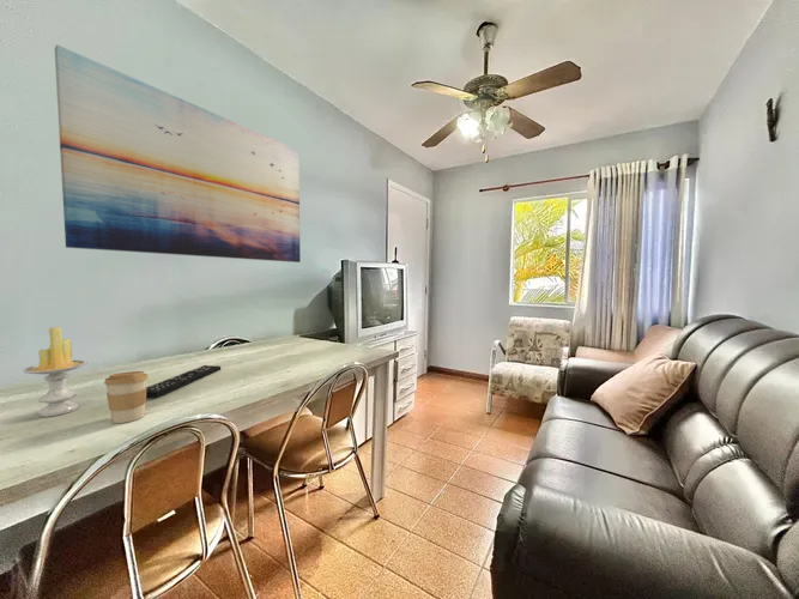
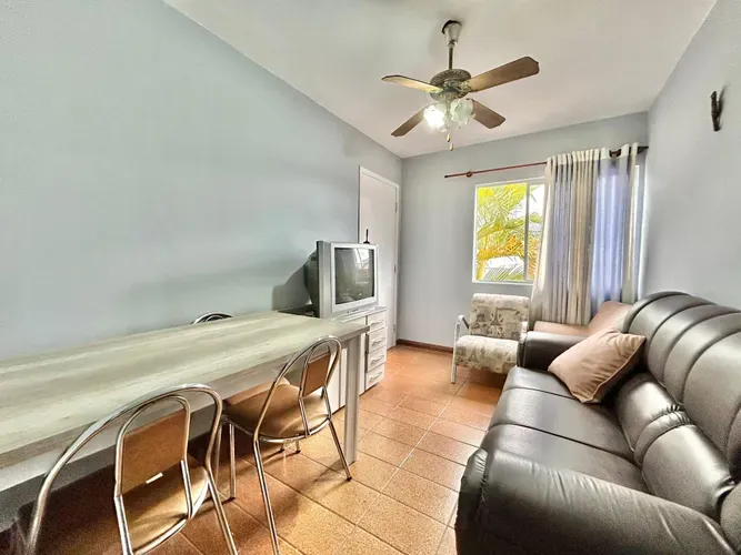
- coffee cup [103,370,150,424]
- candle [23,326,87,418]
- wall art [54,43,302,264]
- remote control [146,364,222,399]
